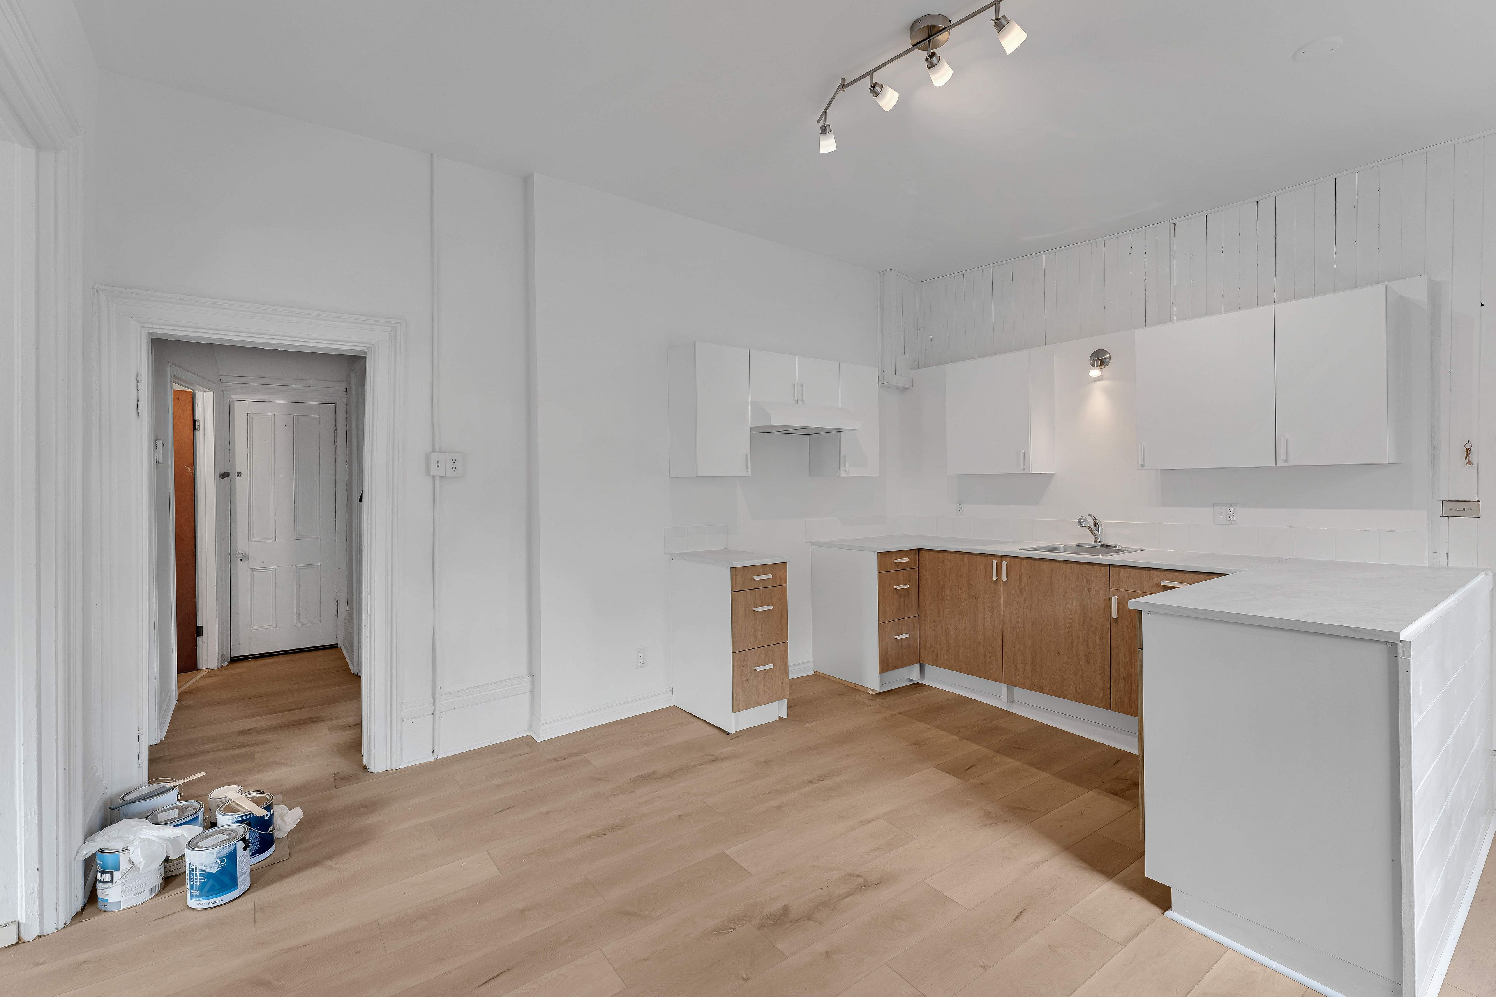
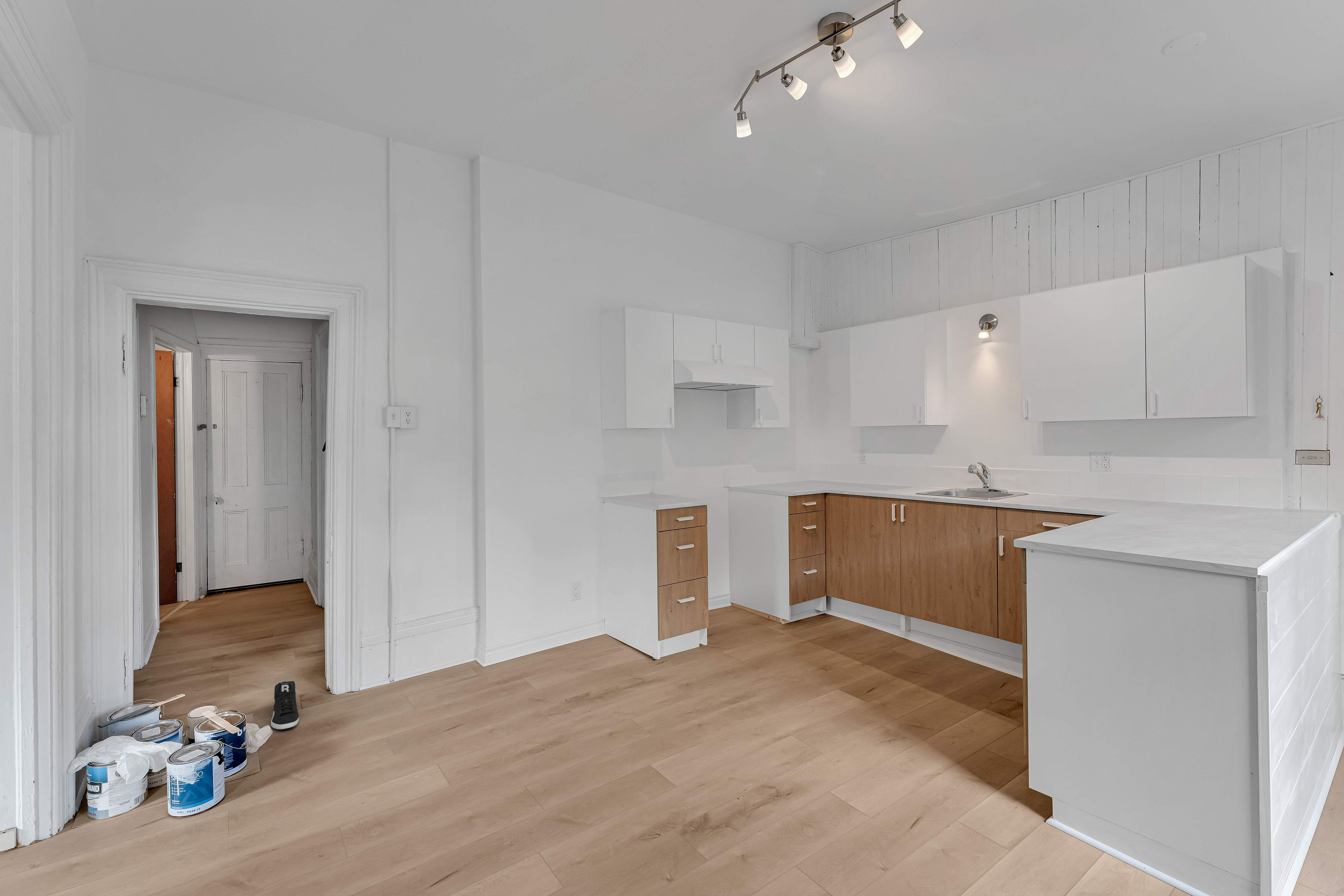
+ sneaker [271,681,299,730]
